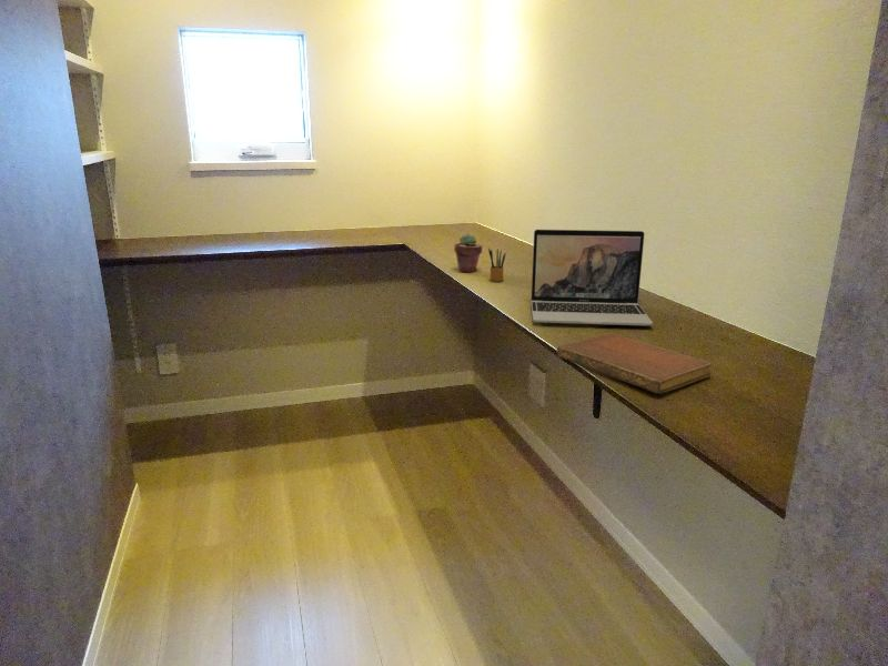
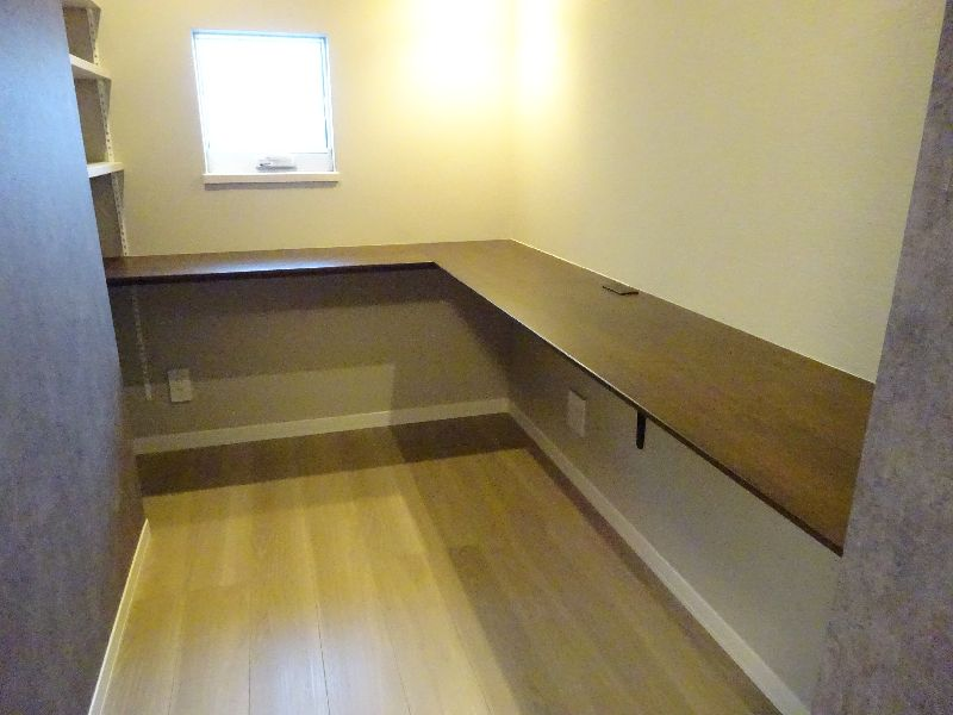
- notebook [556,333,713,395]
- pencil box [487,246,507,283]
- laptop [531,229,654,326]
- potted succulent [453,233,484,273]
